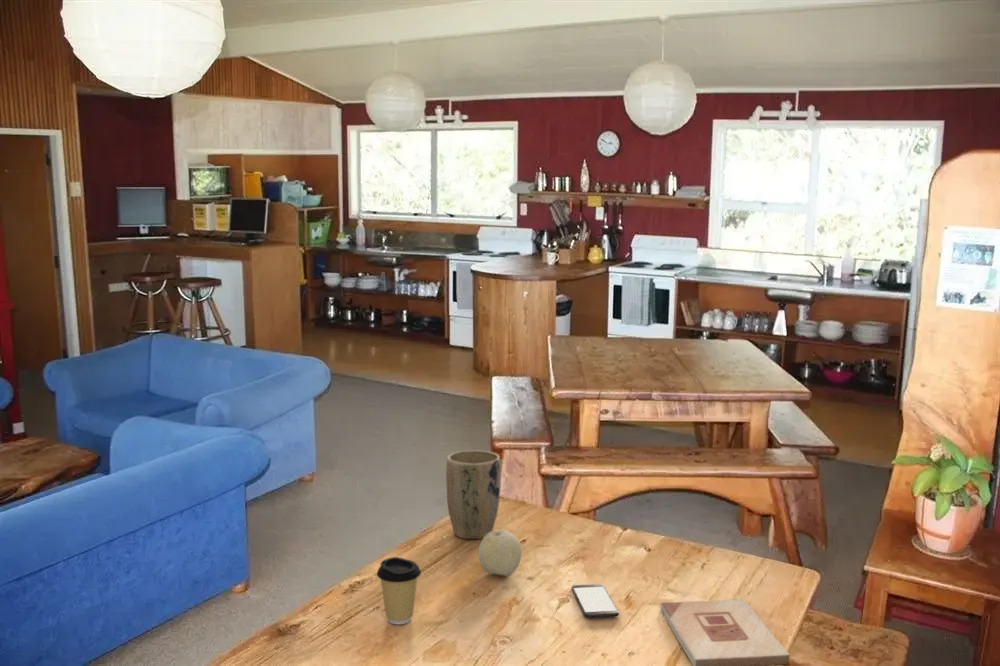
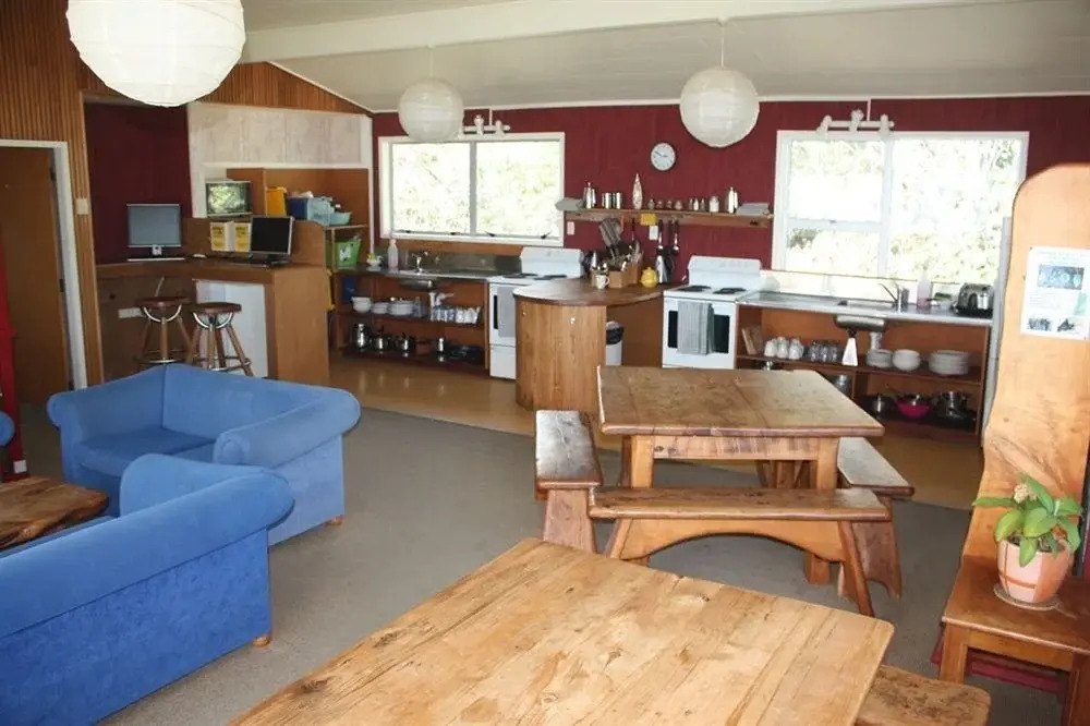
- coffee cup [376,556,422,625]
- plant pot [445,449,502,540]
- smartphone [571,583,620,619]
- fruit [478,529,523,577]
- wooden plaque [660,598,791,666]
